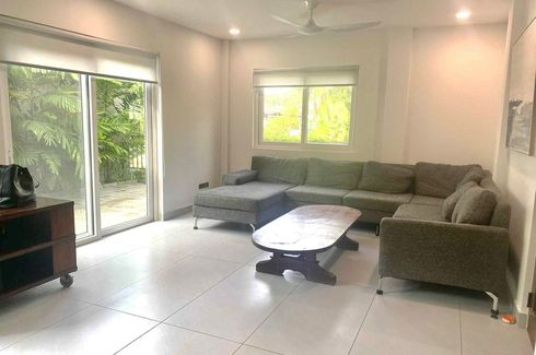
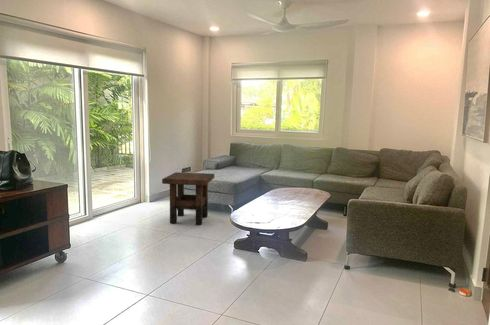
+ side table [161,171,215,226]
